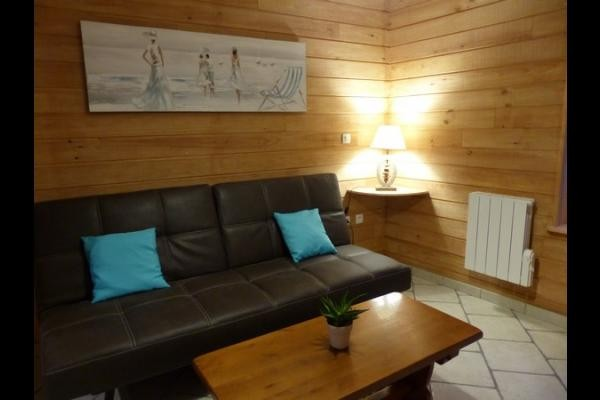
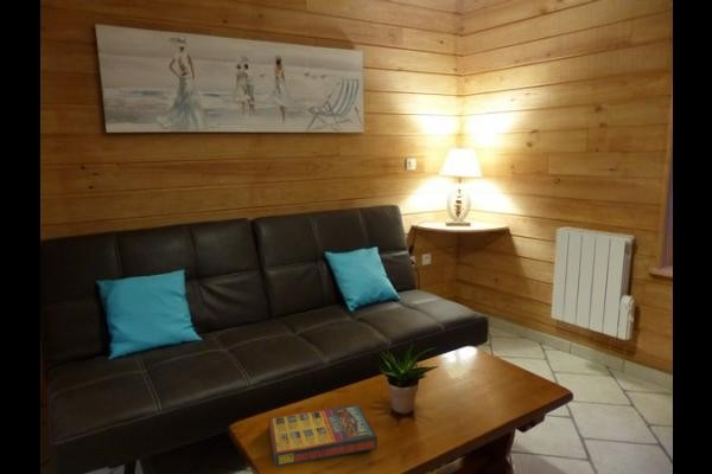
+ game compilation box [268,403,379,468]
